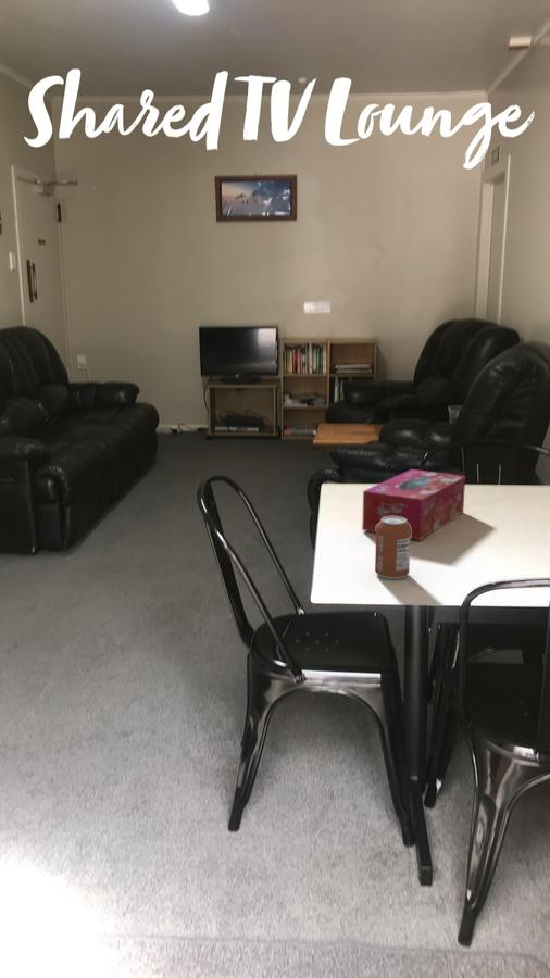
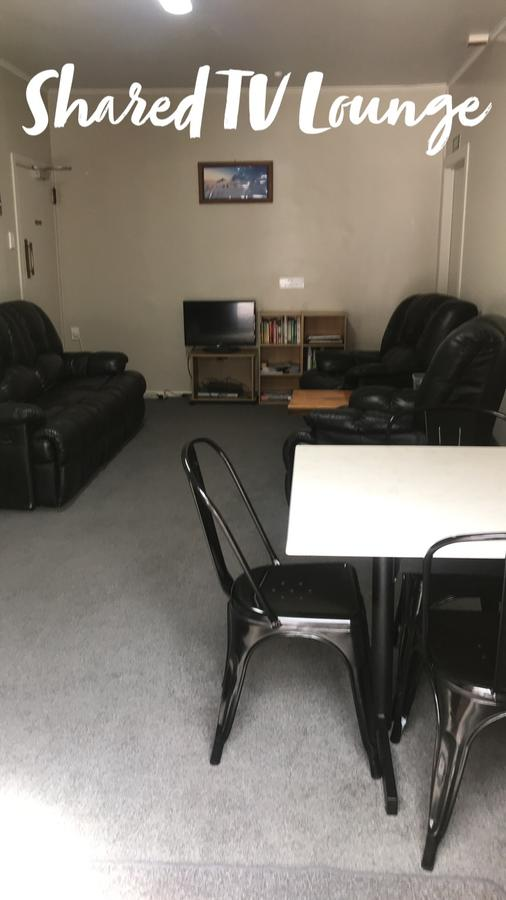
- tissue box [361,468,466,541]
- can [374,516,412,580]
